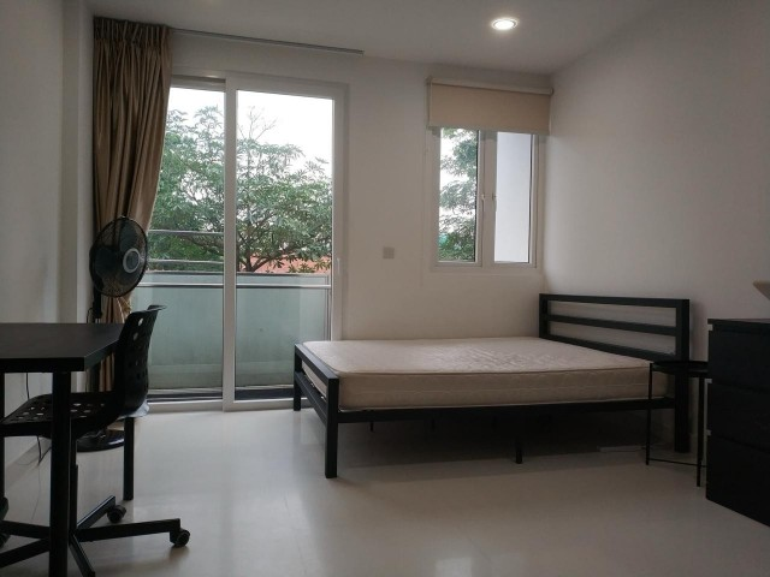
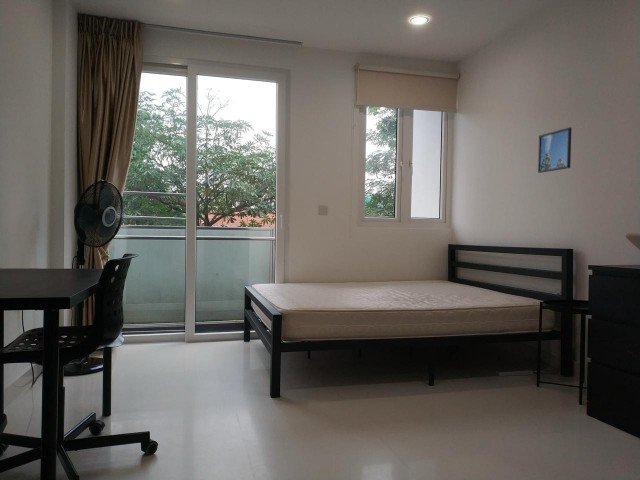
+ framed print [537,126,573,174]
